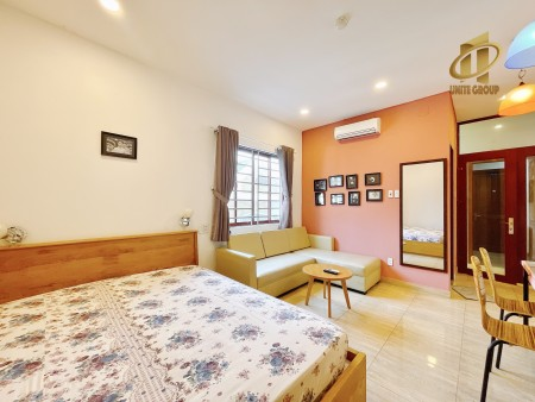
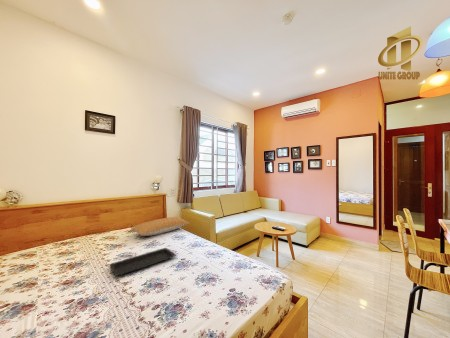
+ serving tray [108,247,177,277]
+ pillow [130,216,190,237]
